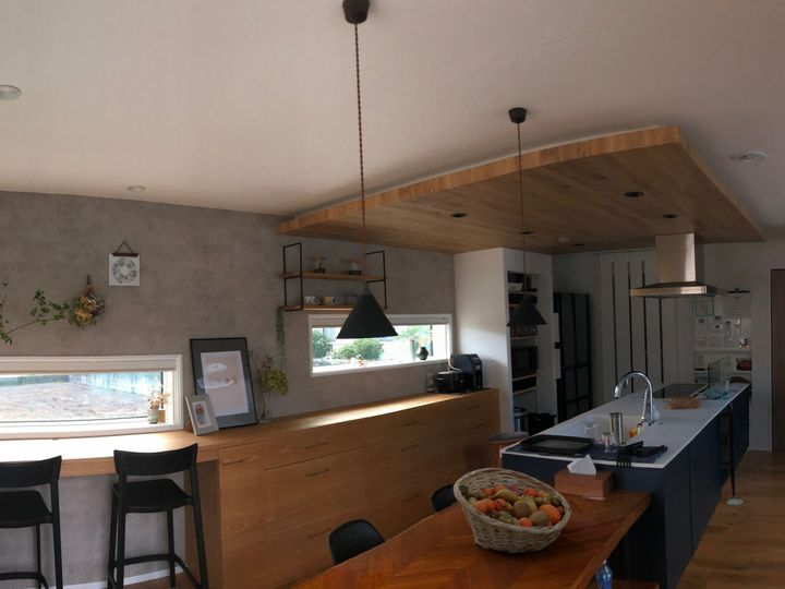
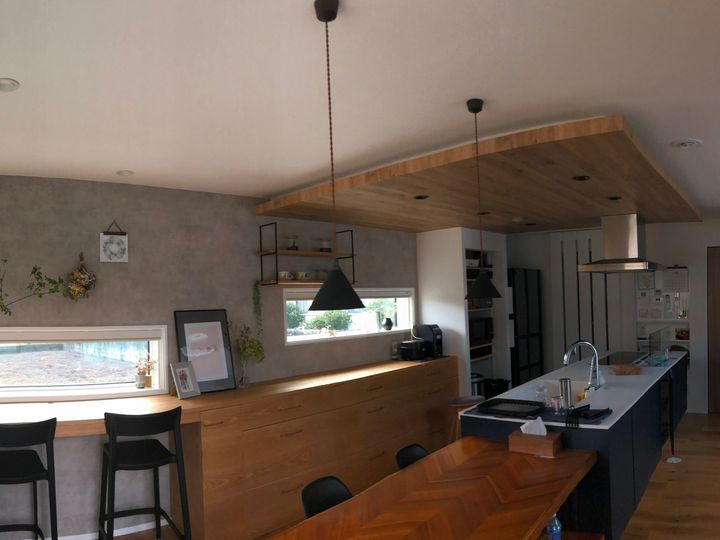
- fruit basket [452,467,572,555]
